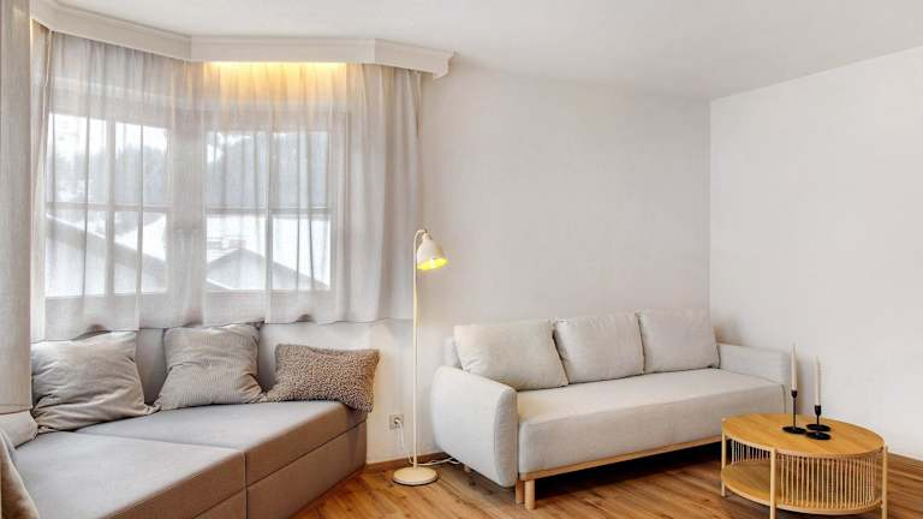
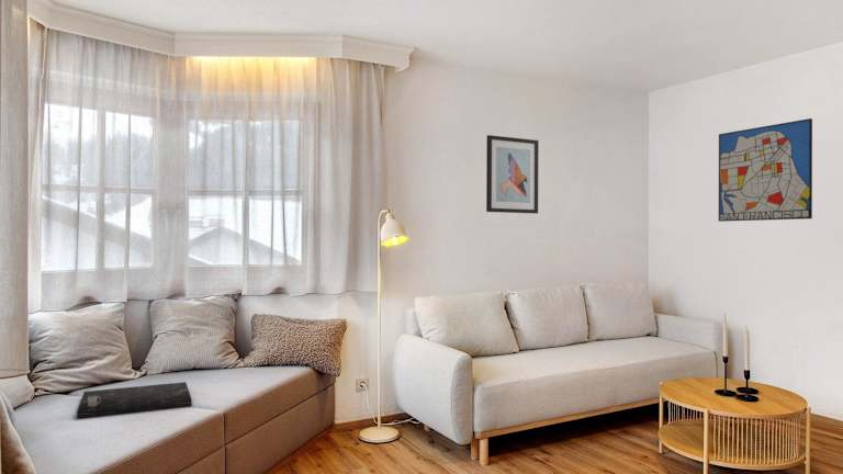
+ wall art [718,117,813,223]
+ wall art [485,134,540,215]
+ tray [76,381,193,419]
